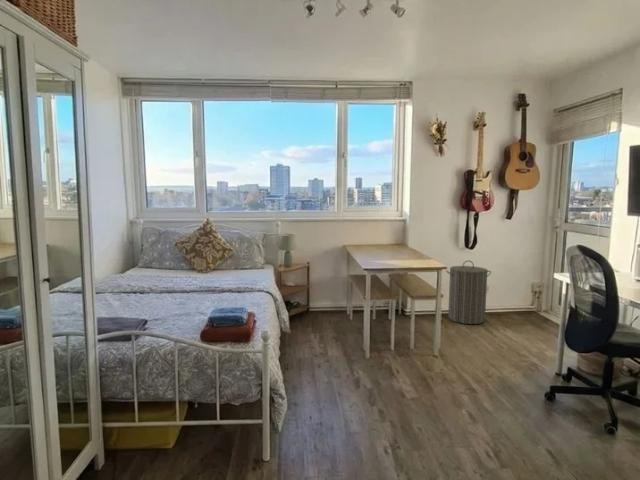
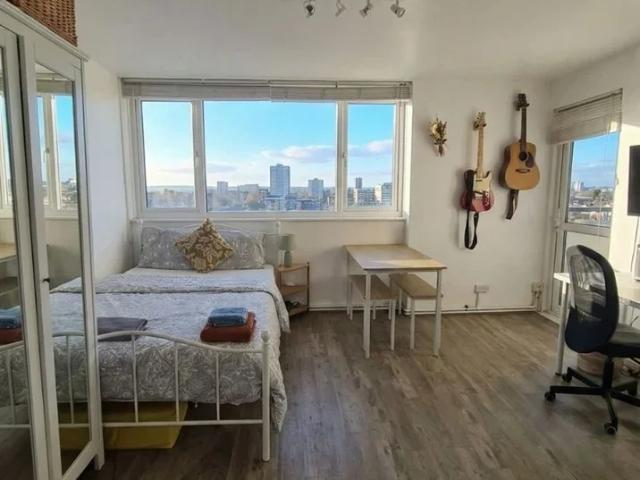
- laundry hamper [445,260,492,325]
